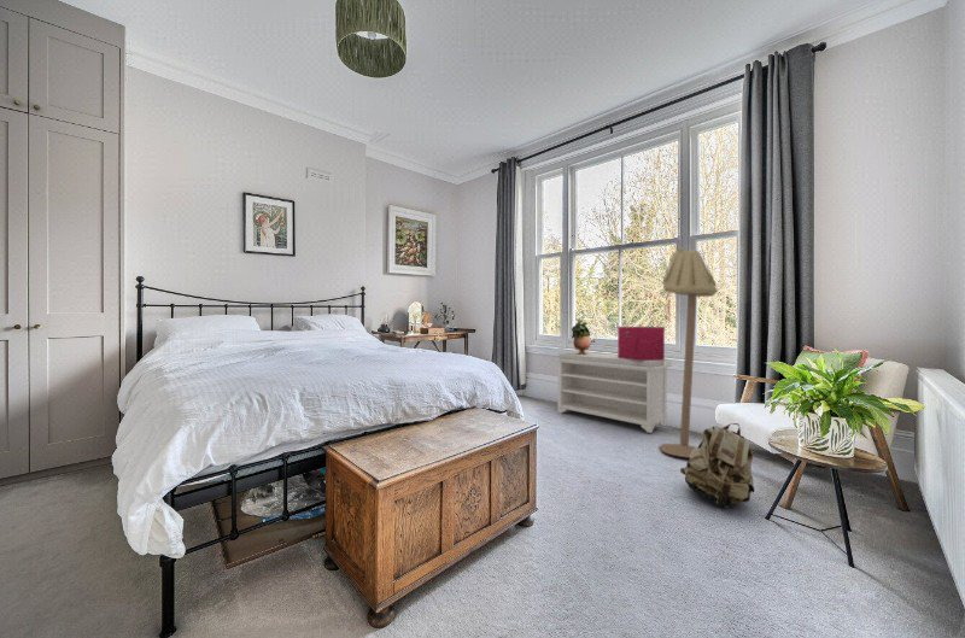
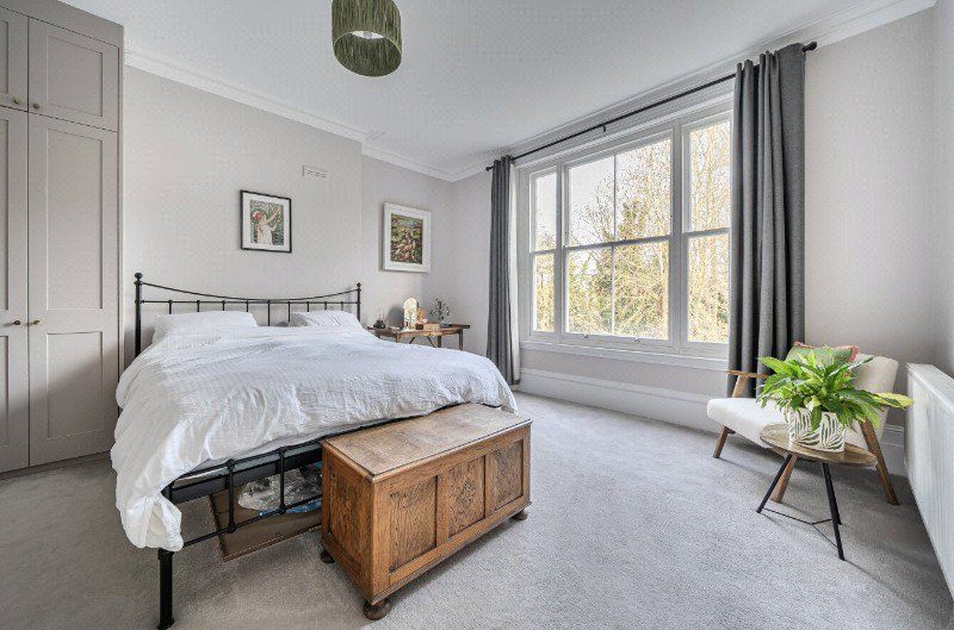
- bench [554,351,673,434]
- backpack [679,422,755,510]
- potted plant [571,317,592,355]
- storage bin [616,326,666,361]
- floor lamp [659,246,719,460]
